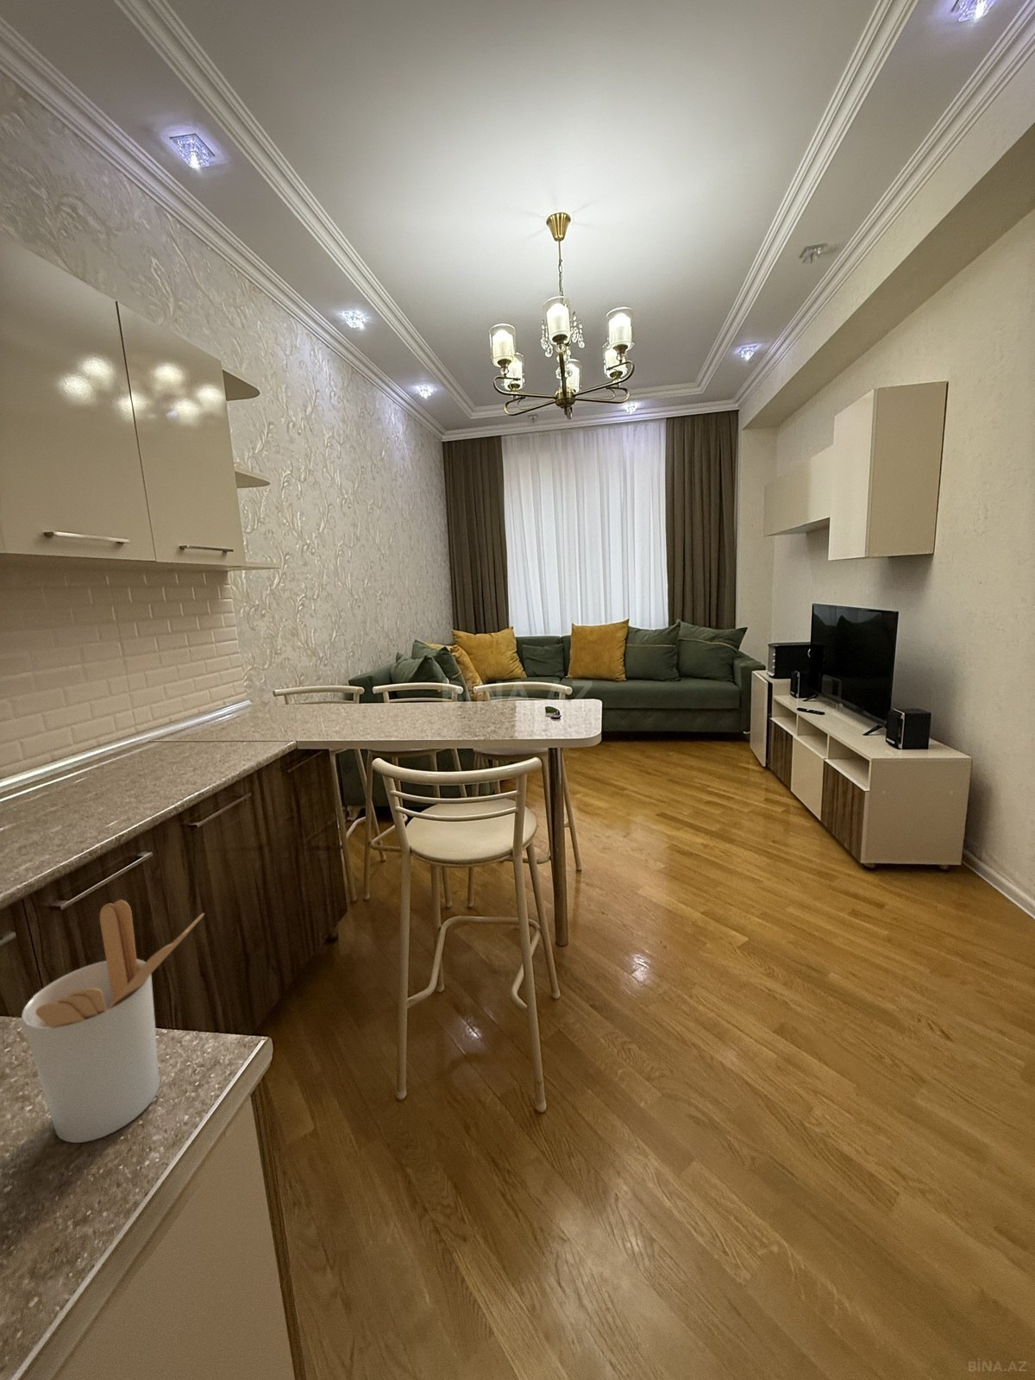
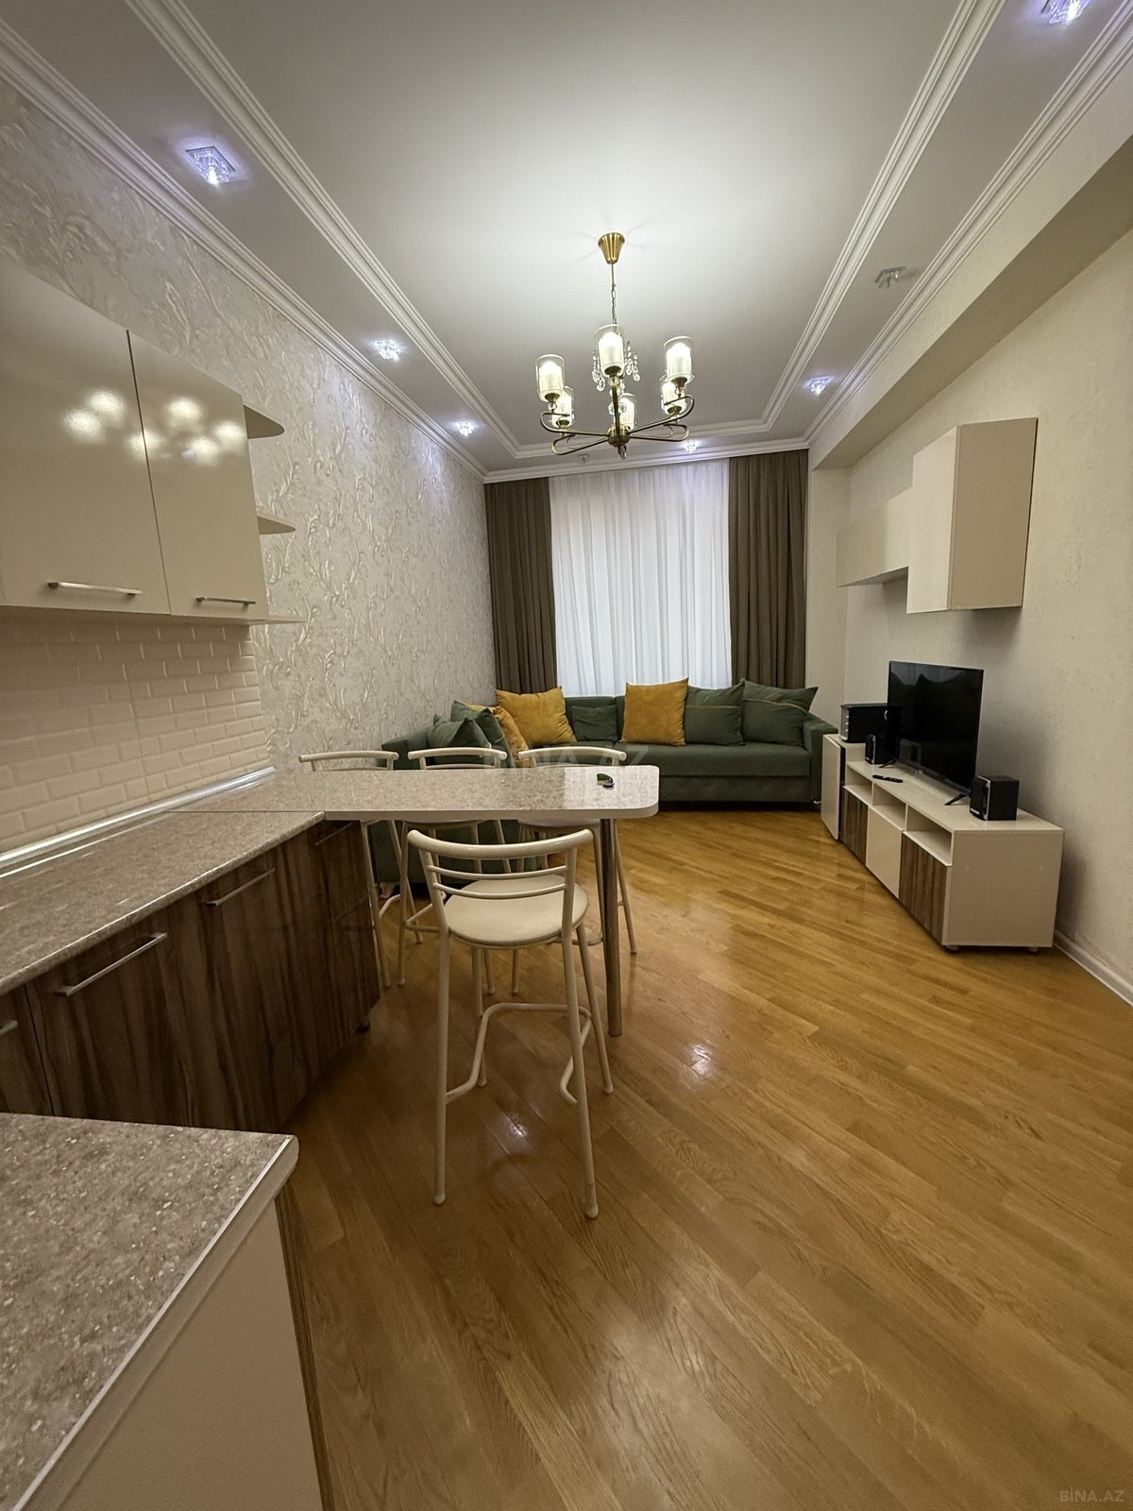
- utensil holder [21,900,205,1144]
